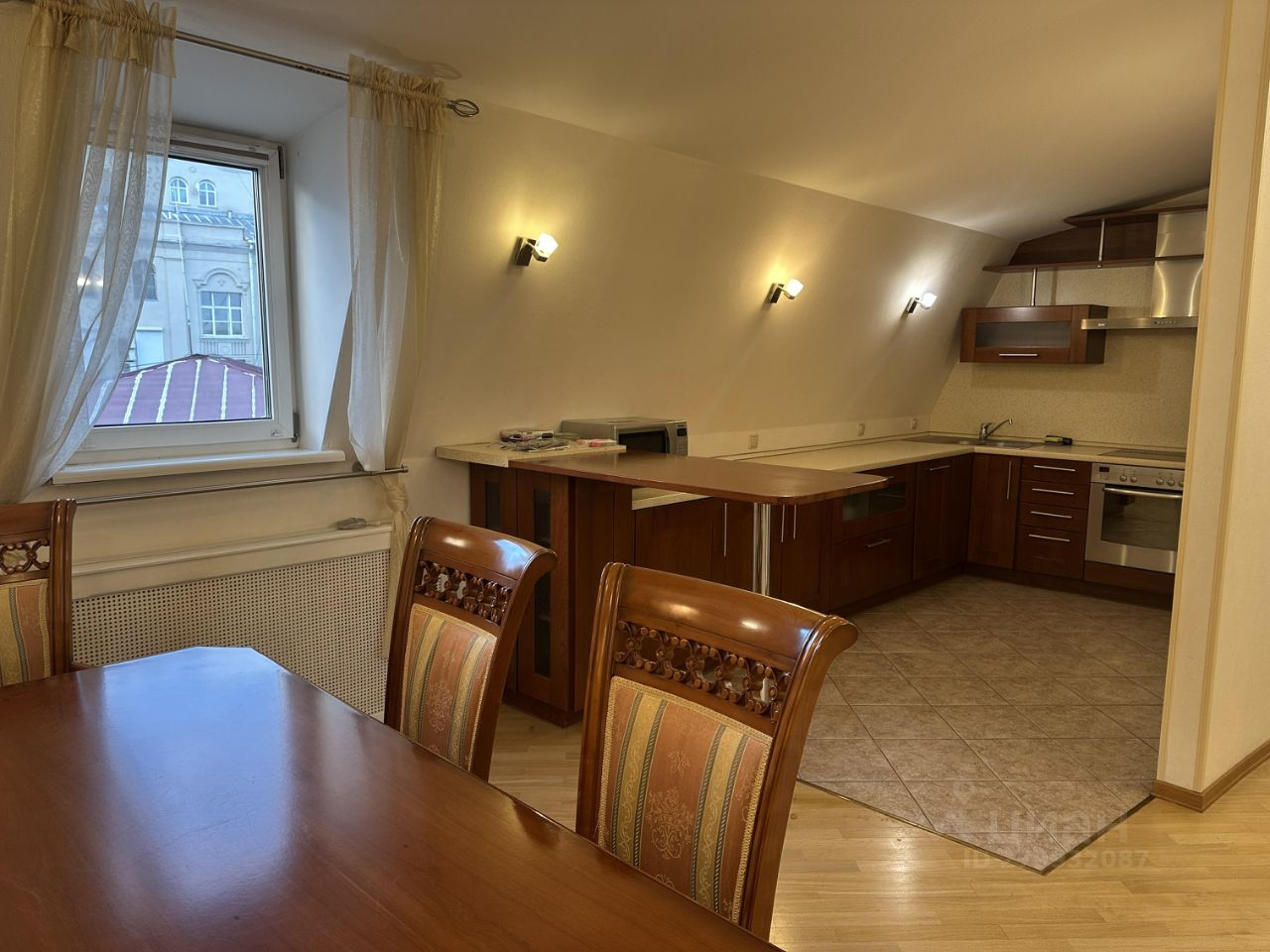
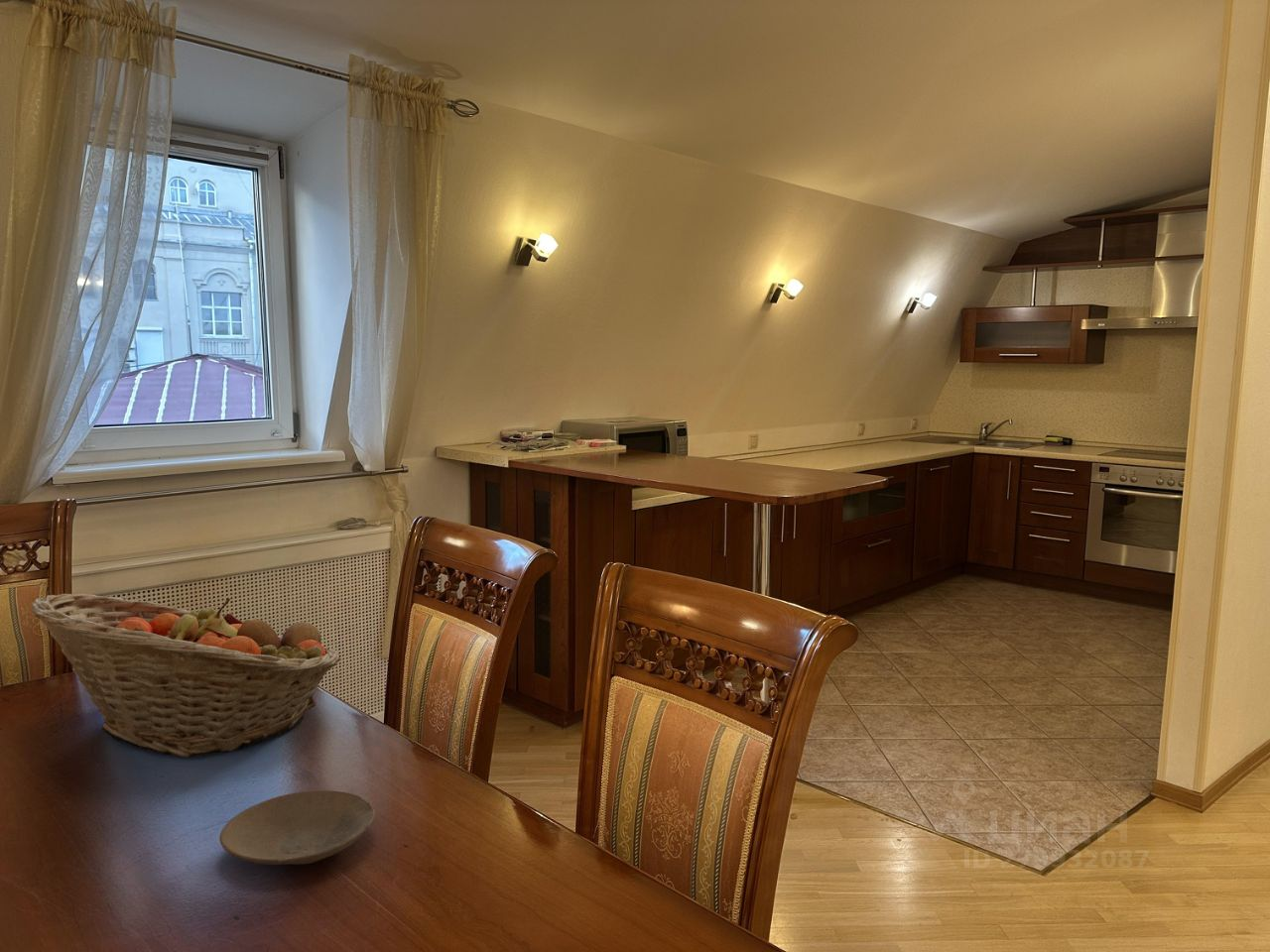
+ plate [218,789,376,866]
+ fruit basket [31,593,341,758]
